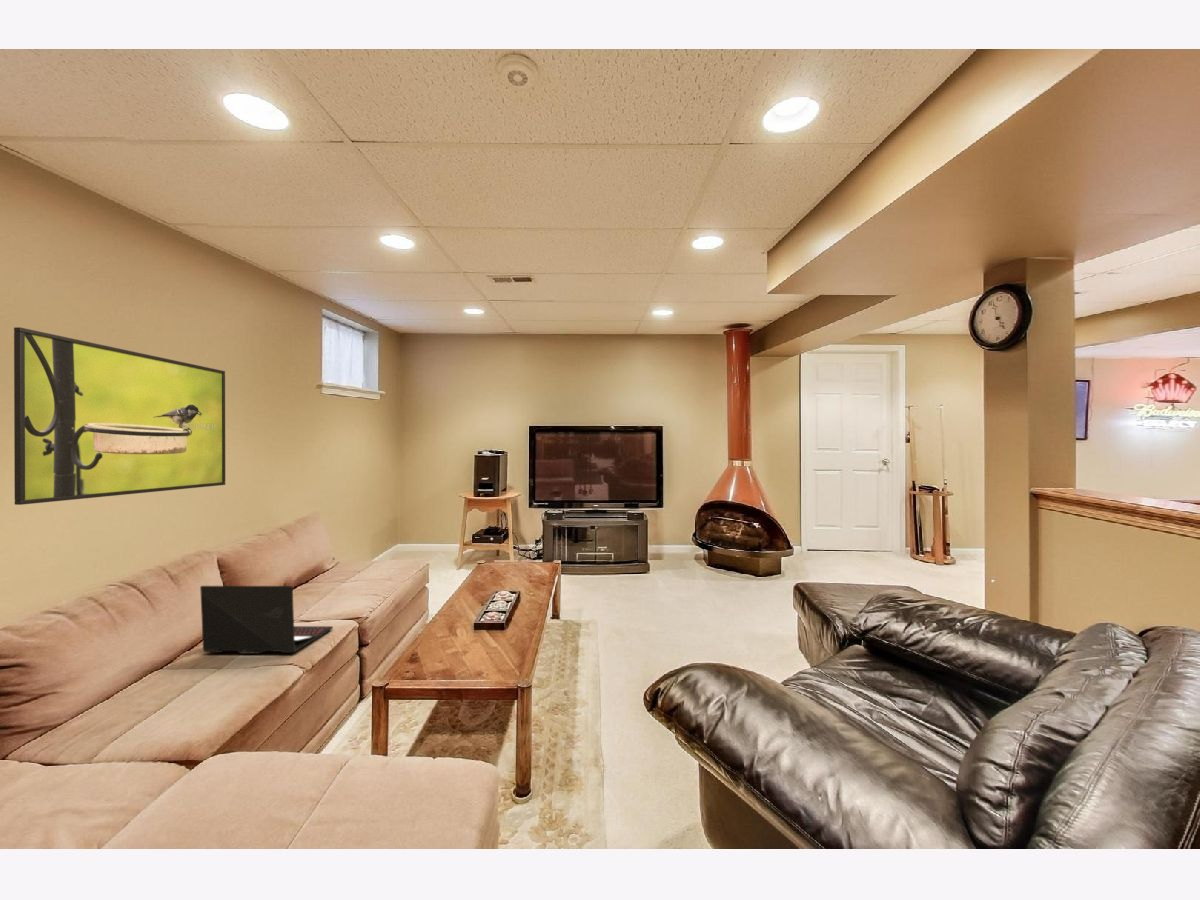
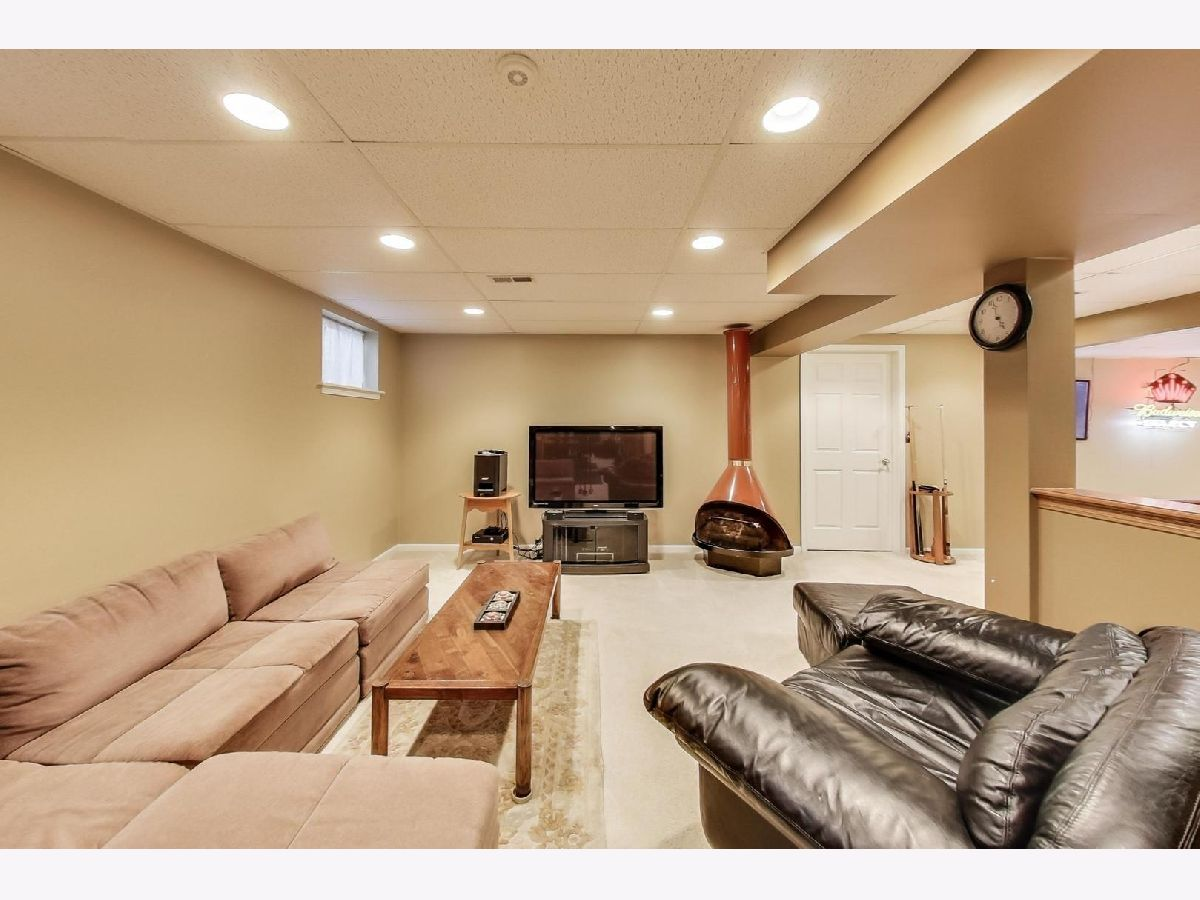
- laptop [199,585,334,655]
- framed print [13,326,226,506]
